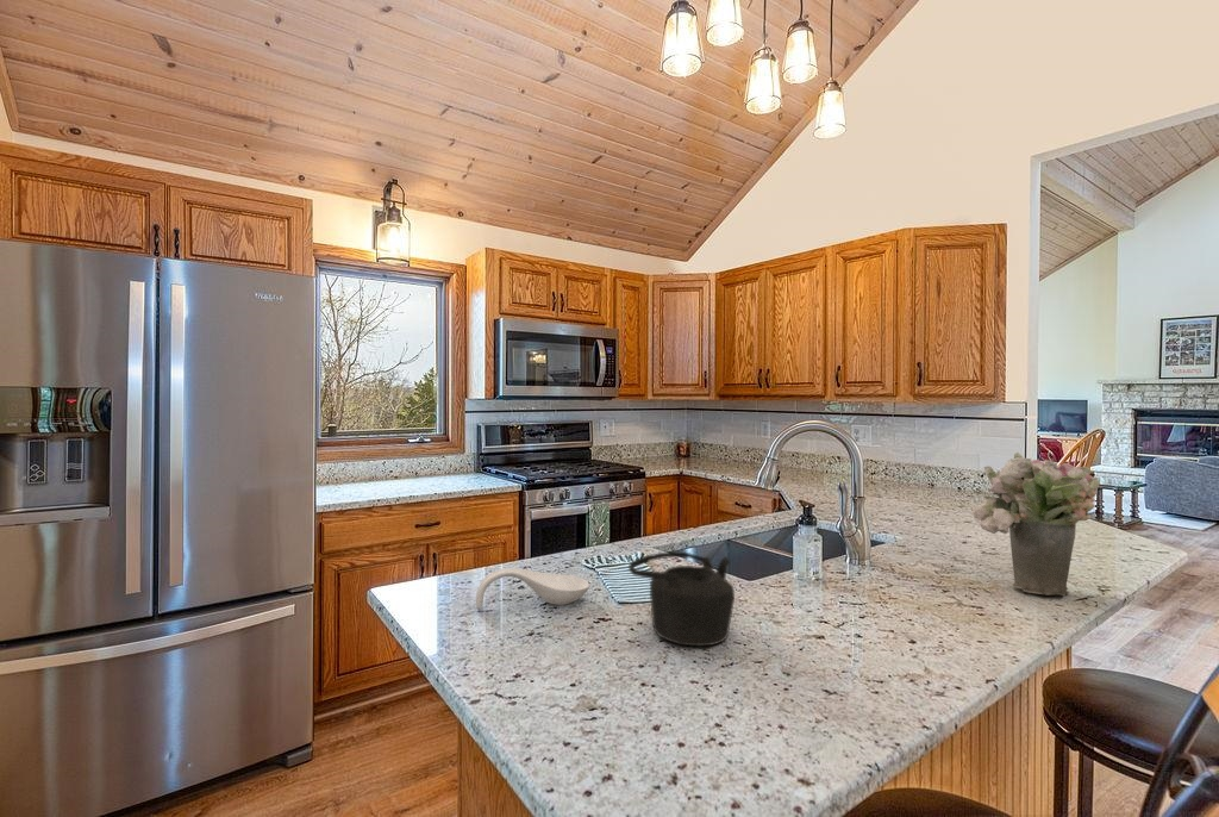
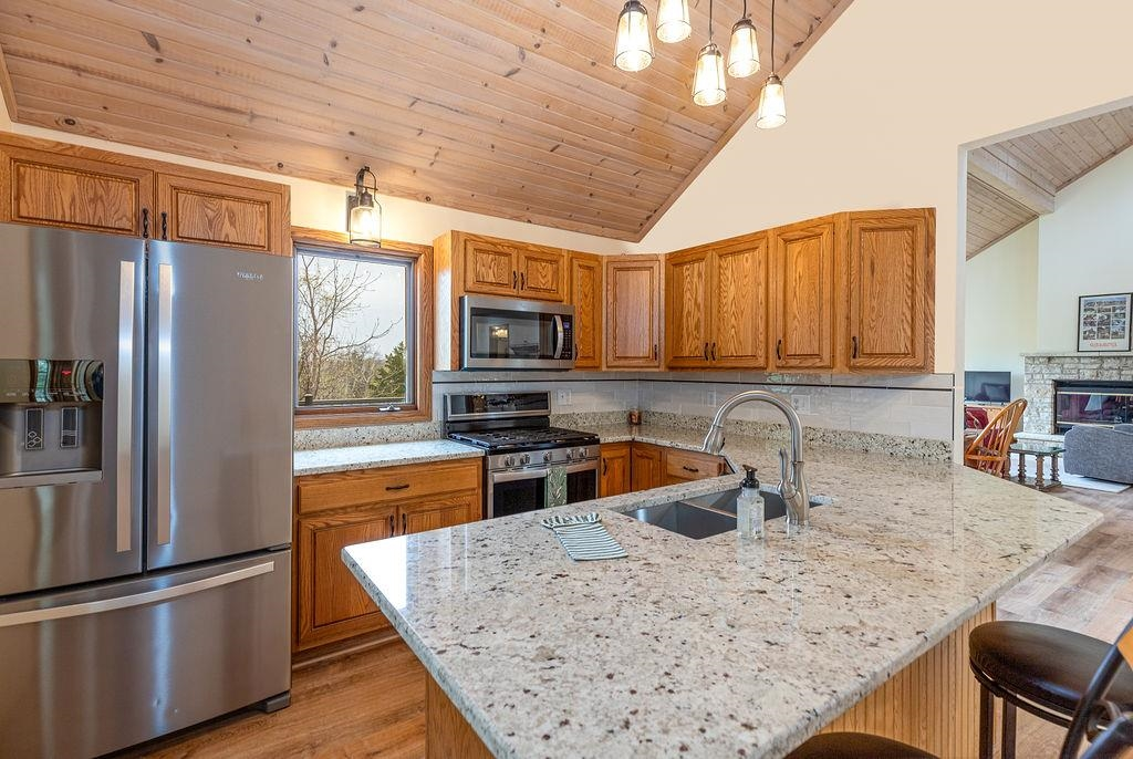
- spoon rest [475,567,590,610]
- flower bouquet [971,451,1101,597]
- teapot [627,550,736,647]
